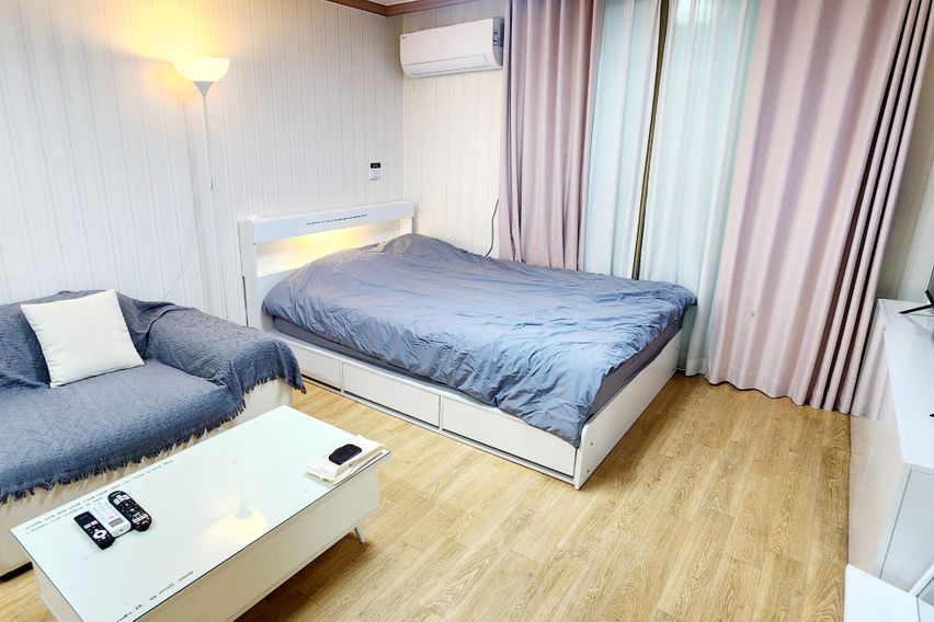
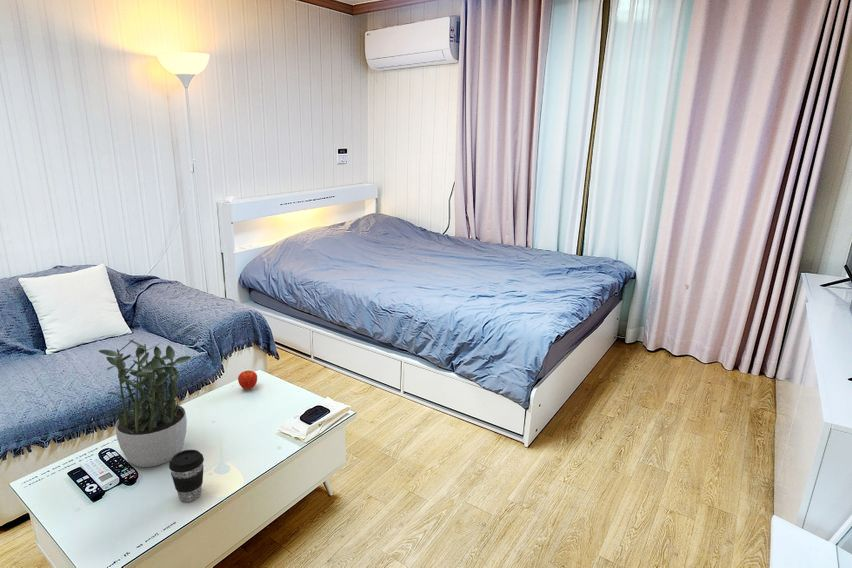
+ coffee cup [168,449,205,503]
+ potted plant [98,338,192,468]
+ fruit [237,370,258,391]
